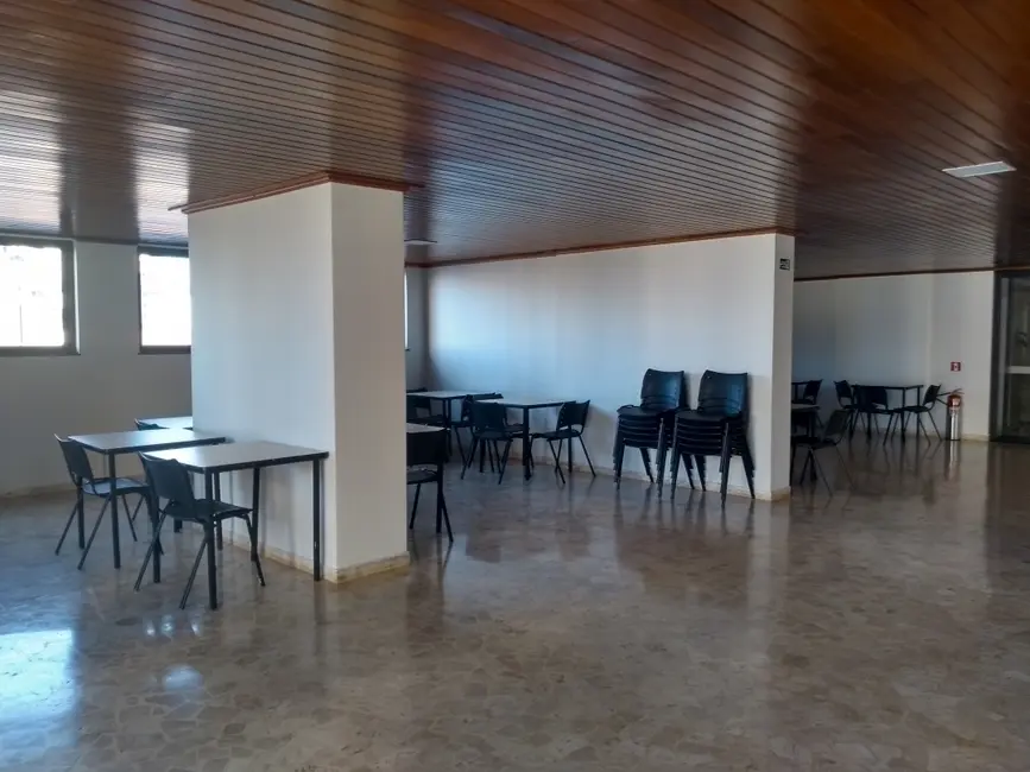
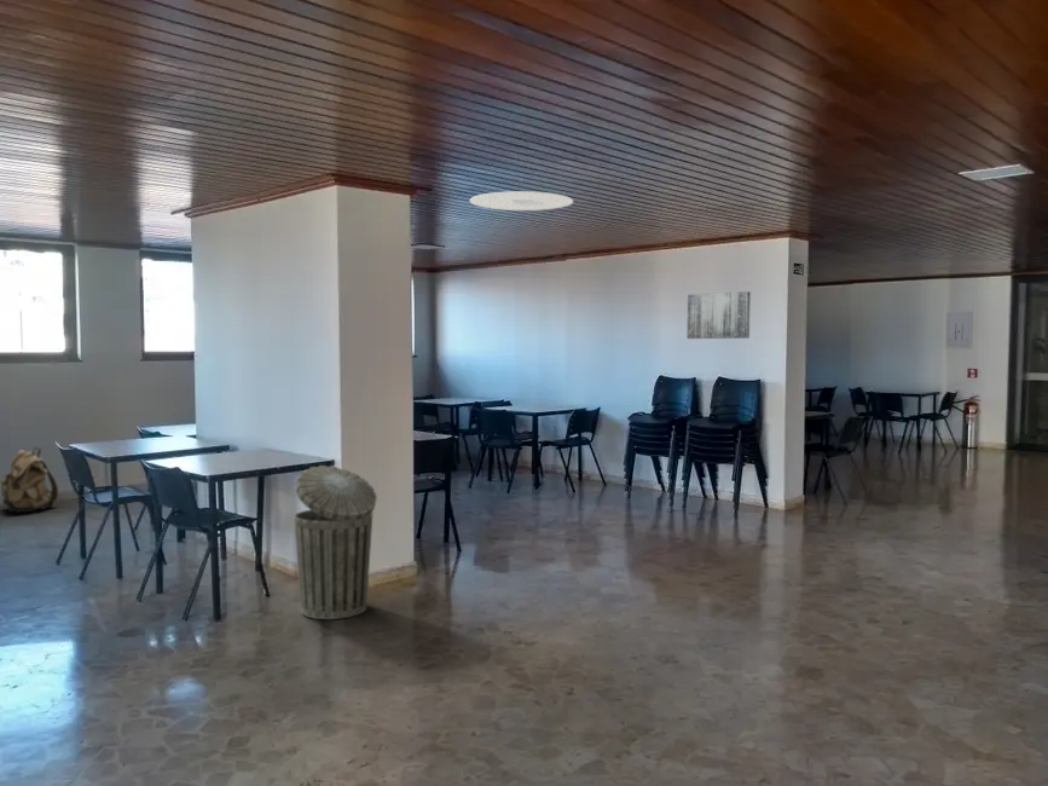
+ backpack [0,446,59,514]
+ wall art [944,311,974,351]
+ ceiling light [469,190,574,212]
+ trash can [293,464,378,620]
+ wall art [685,290,752,340]
